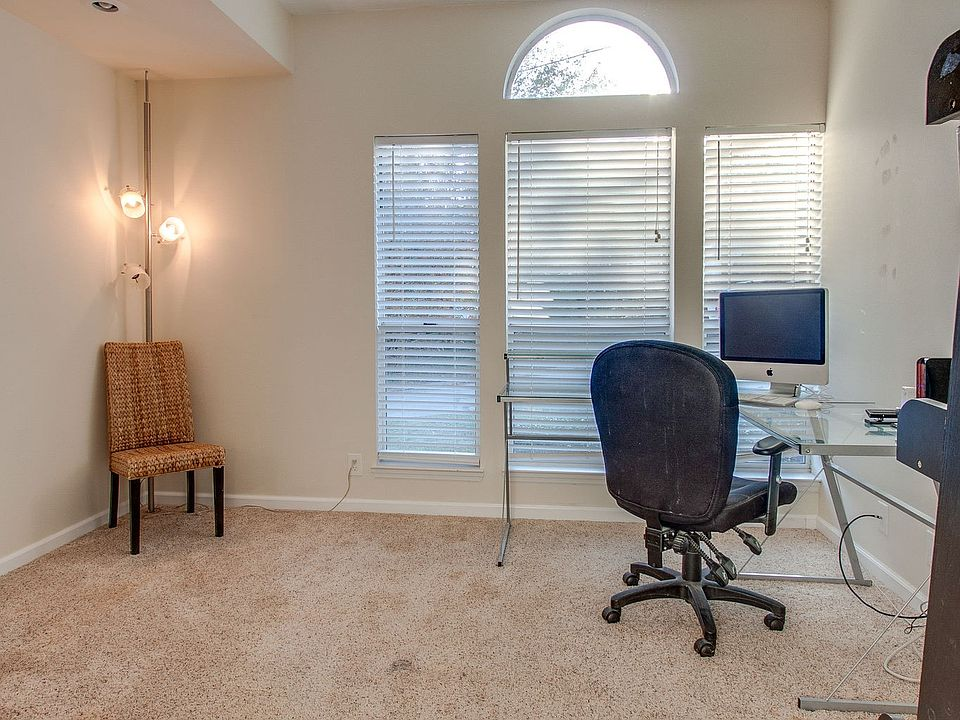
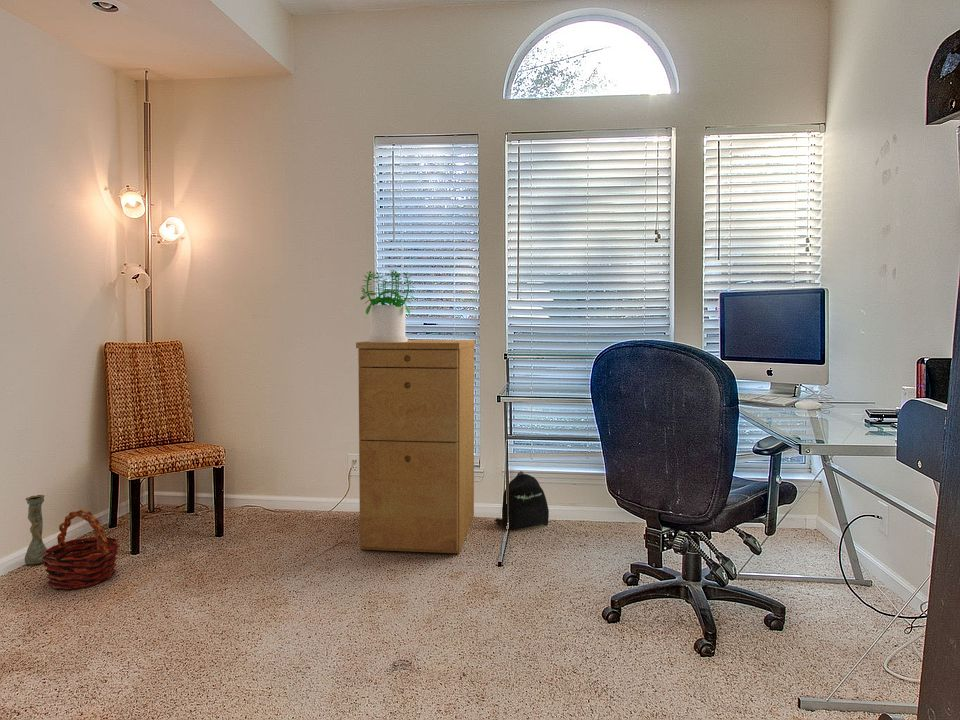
+ vase [24,494,48,565]
+ backpack [494,470,550,531]
+ potted plant [359,269,417,342]
+ filing cabinet [355,339,476,554]
+ basket [42,509,120,590]
